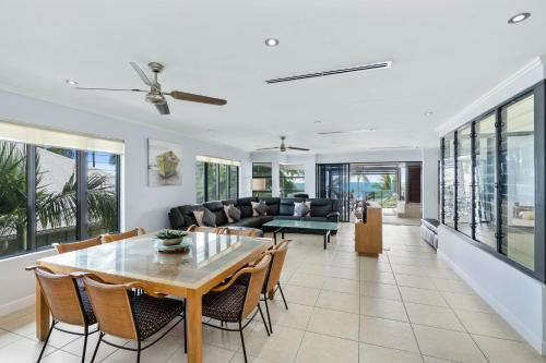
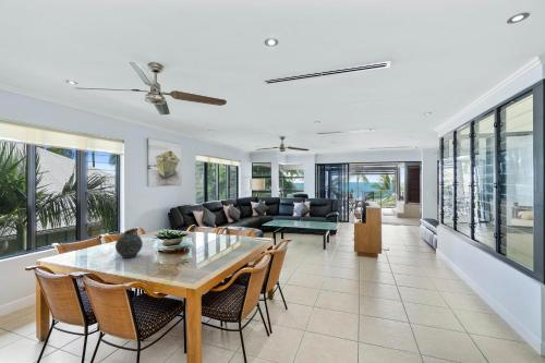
+ snuff bottle [114,227,144,259]
